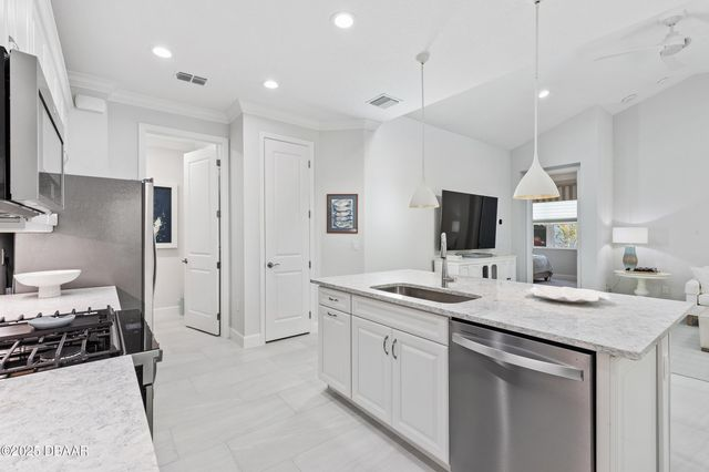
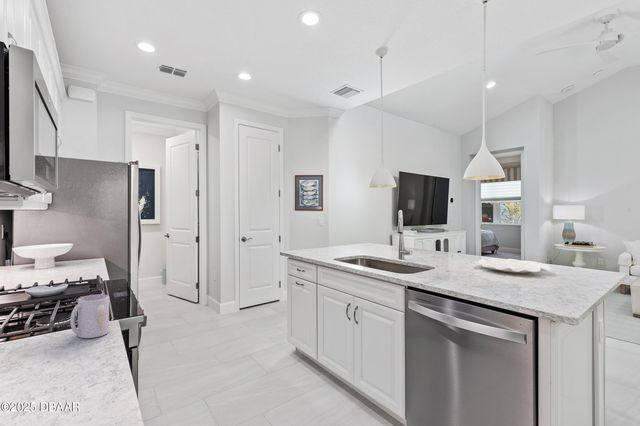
+ mug [69,293,110,339]
